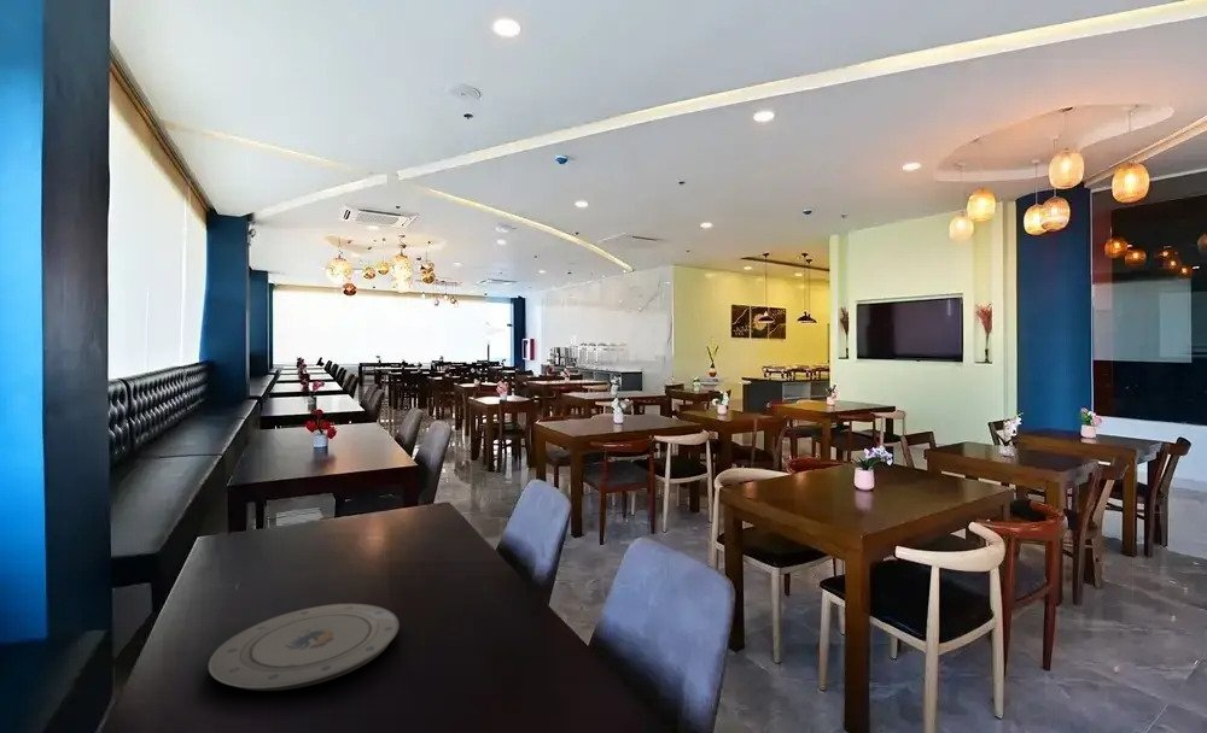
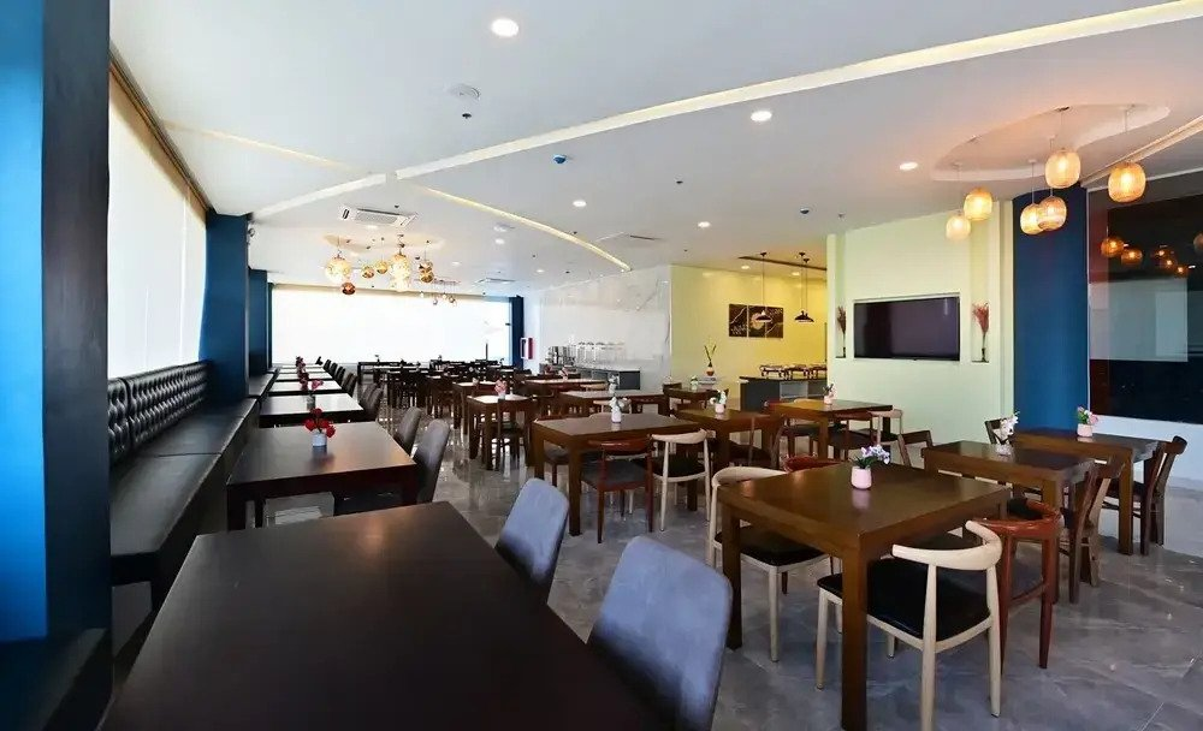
- plate [208,602,401,692]
